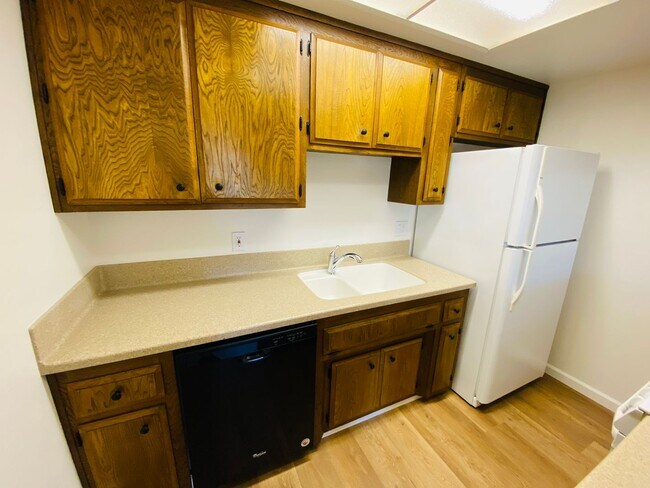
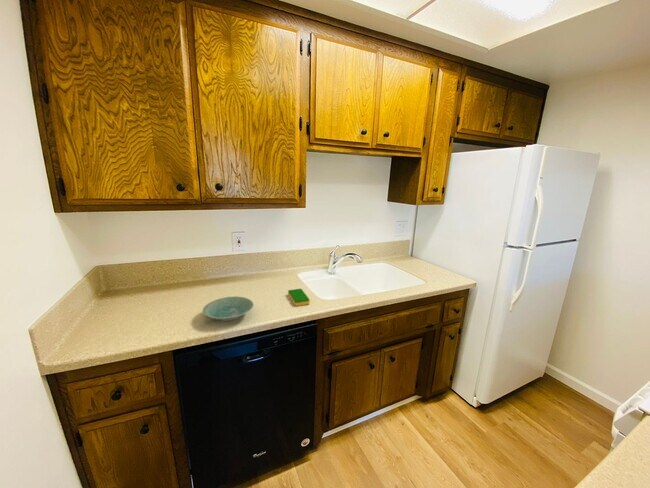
+ bowl [202,295,255,322]
+ dish sponge [287,288,311,307]
